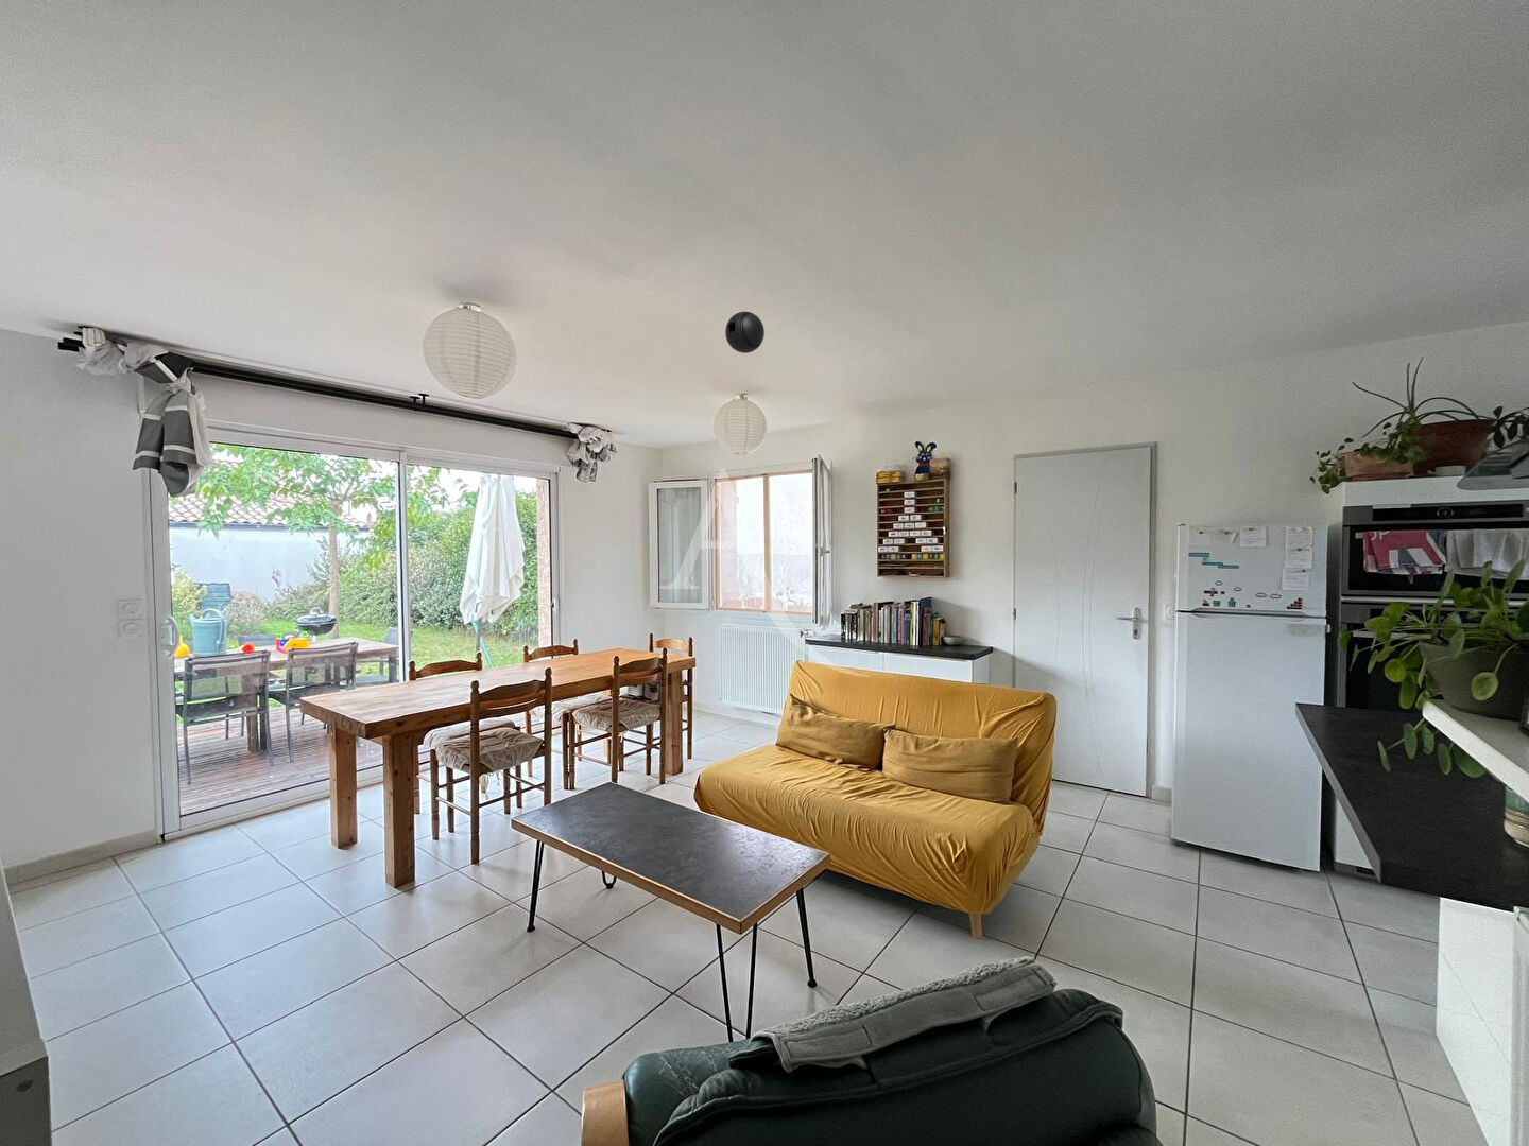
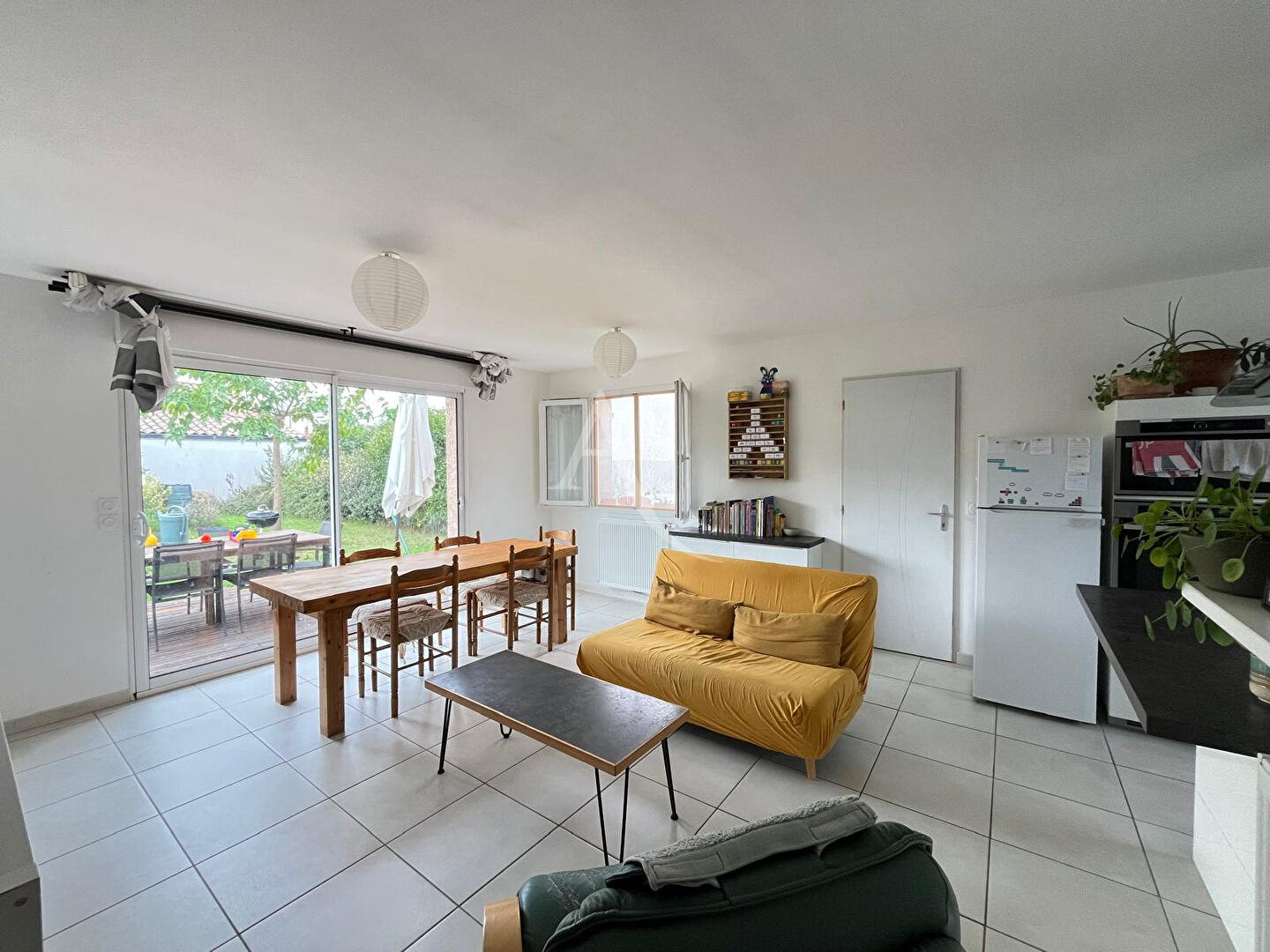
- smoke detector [724,311,766,354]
